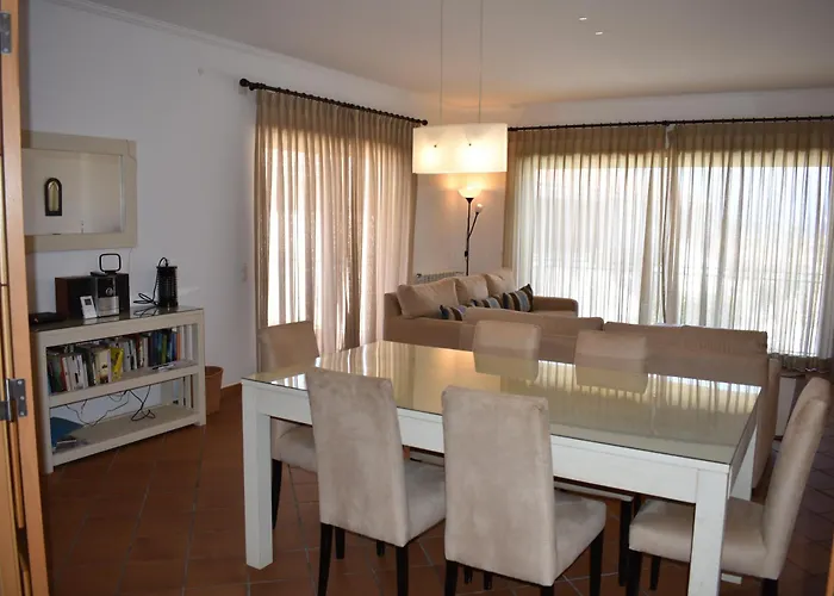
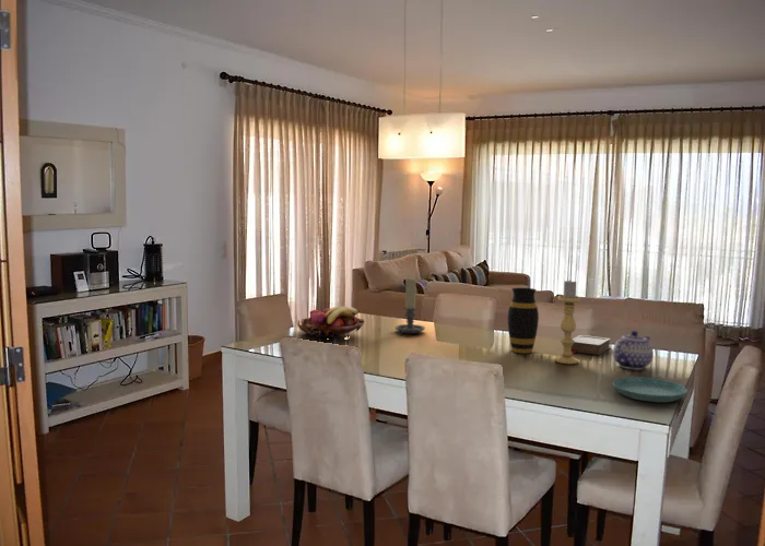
+ candle holder [554,280,581,365]
+ candle holder [395,277,426,335]
+ vase [507,287,540,354]
+ teapot [612,330,655,370]
+ book [570,334,612,356]
+ fruit basket [296,306,365,340]
+ saucer [612,376,688,403]
